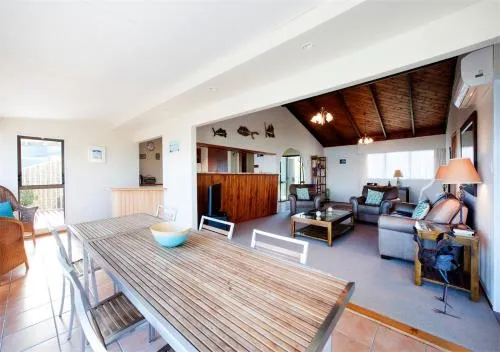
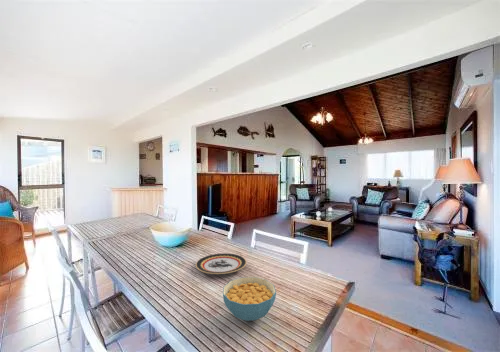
+ cereal bowl [222,276,277,322]
+ plate [195,252,248,275]
